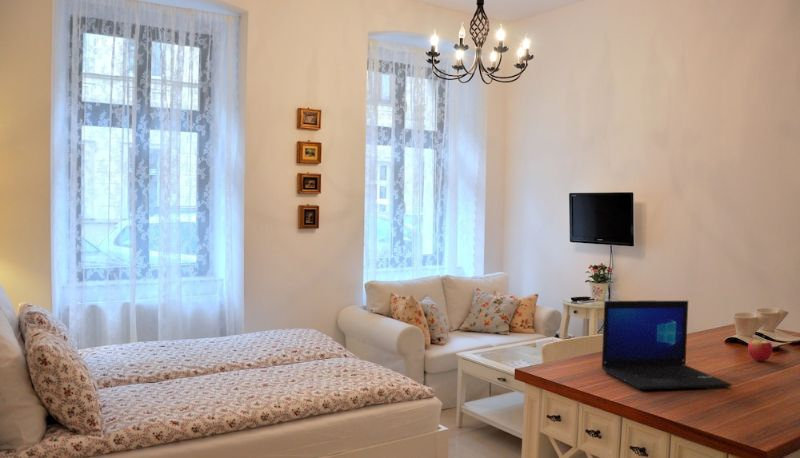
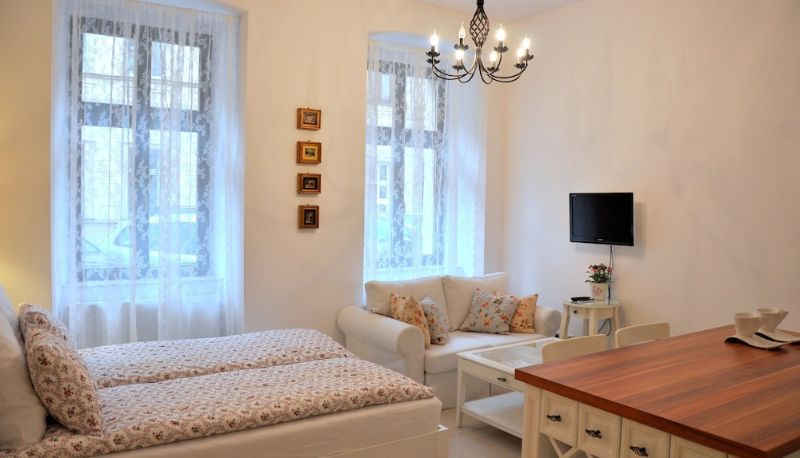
- laptop [601,300,733,391]
- apple [747,335,774,362]
